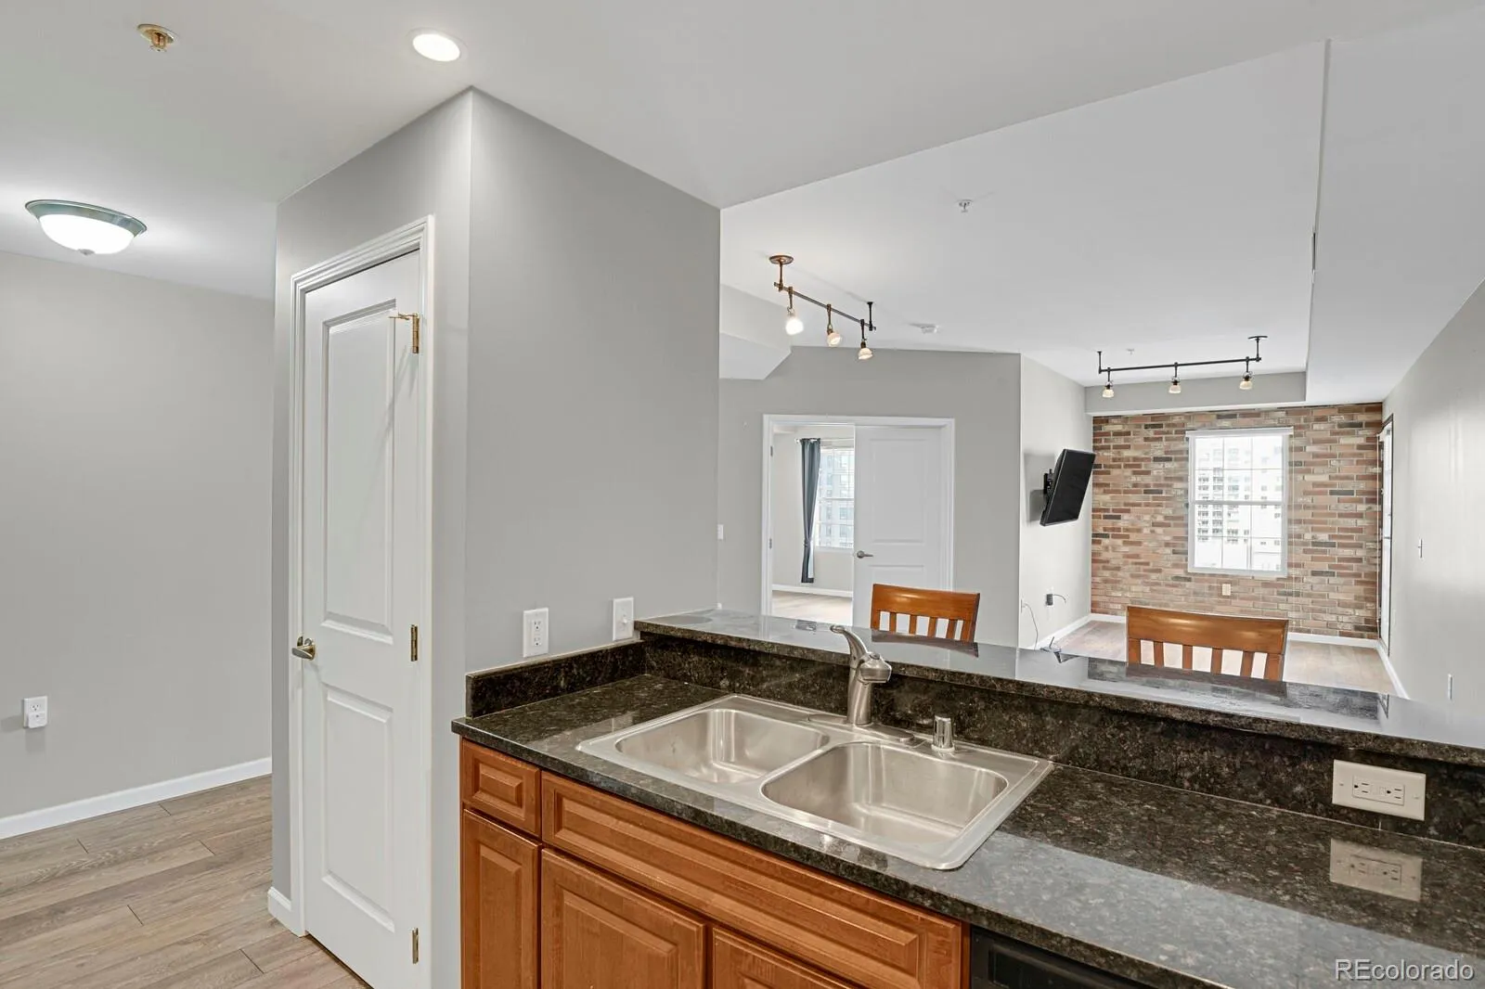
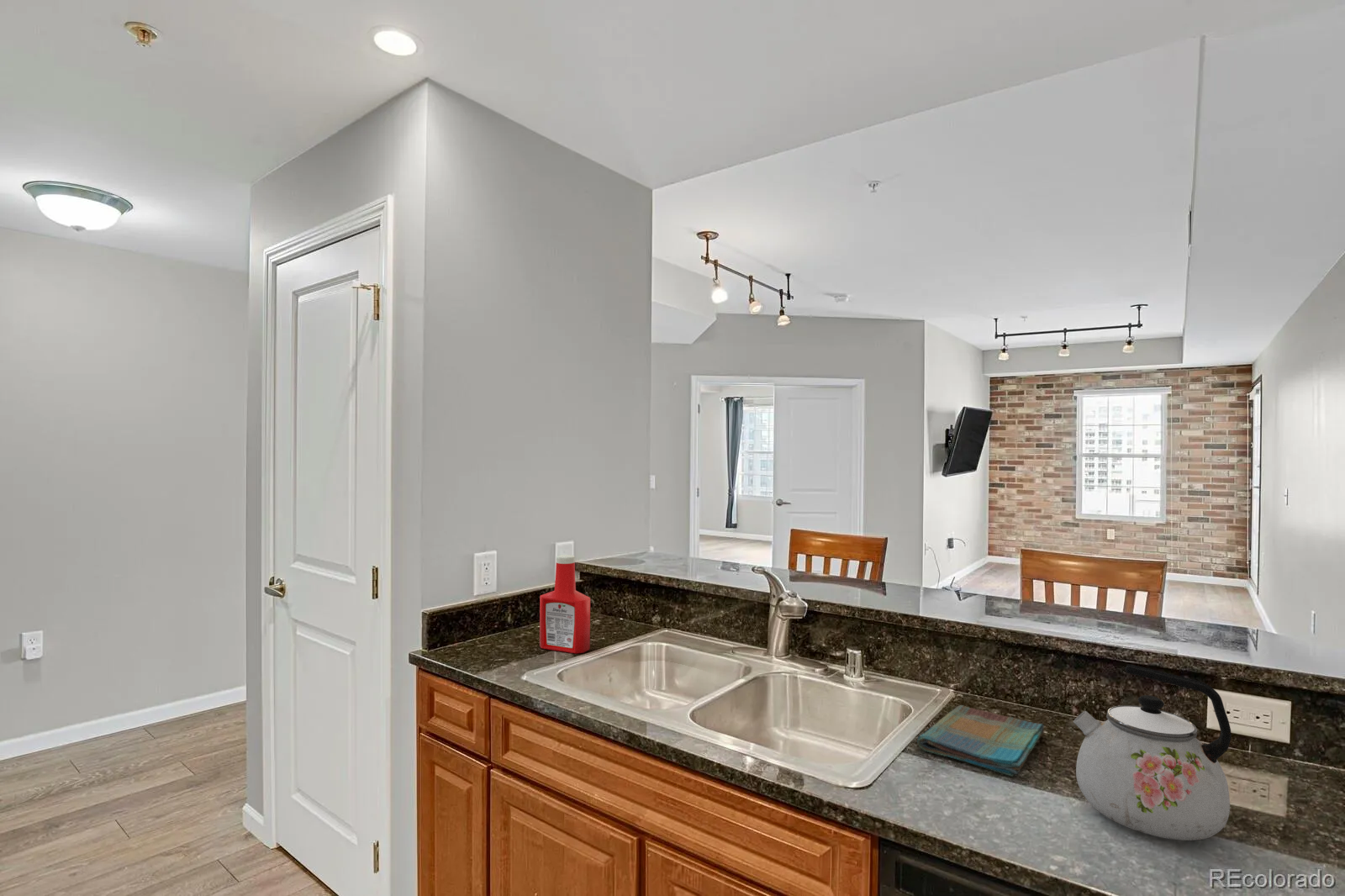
+ kettle [1073,663,1232,841]
+ dish towel [917,704,1045,777]
+ soap bottle [539,554,591,655]
